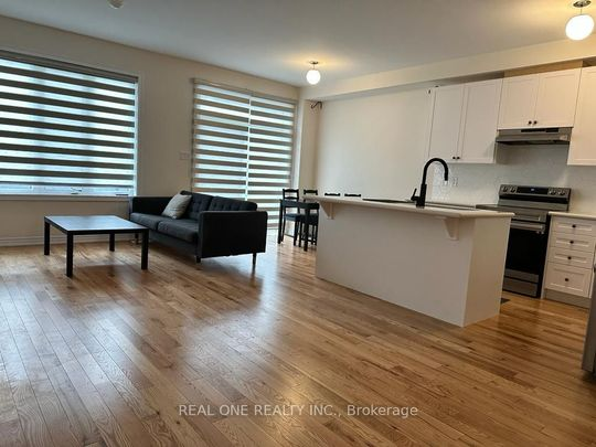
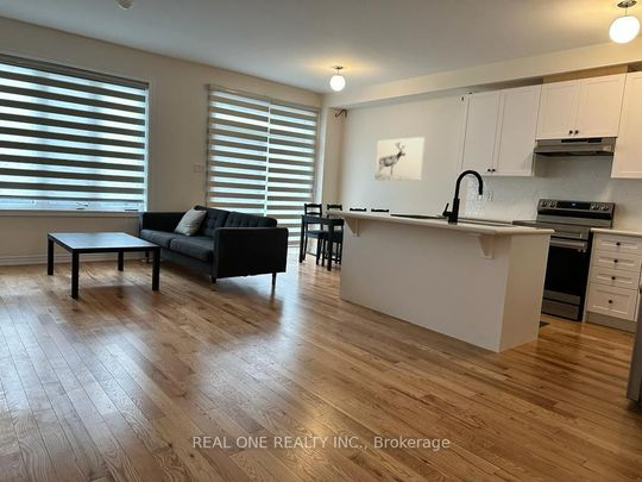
+ wall art [373,136,426,182]
